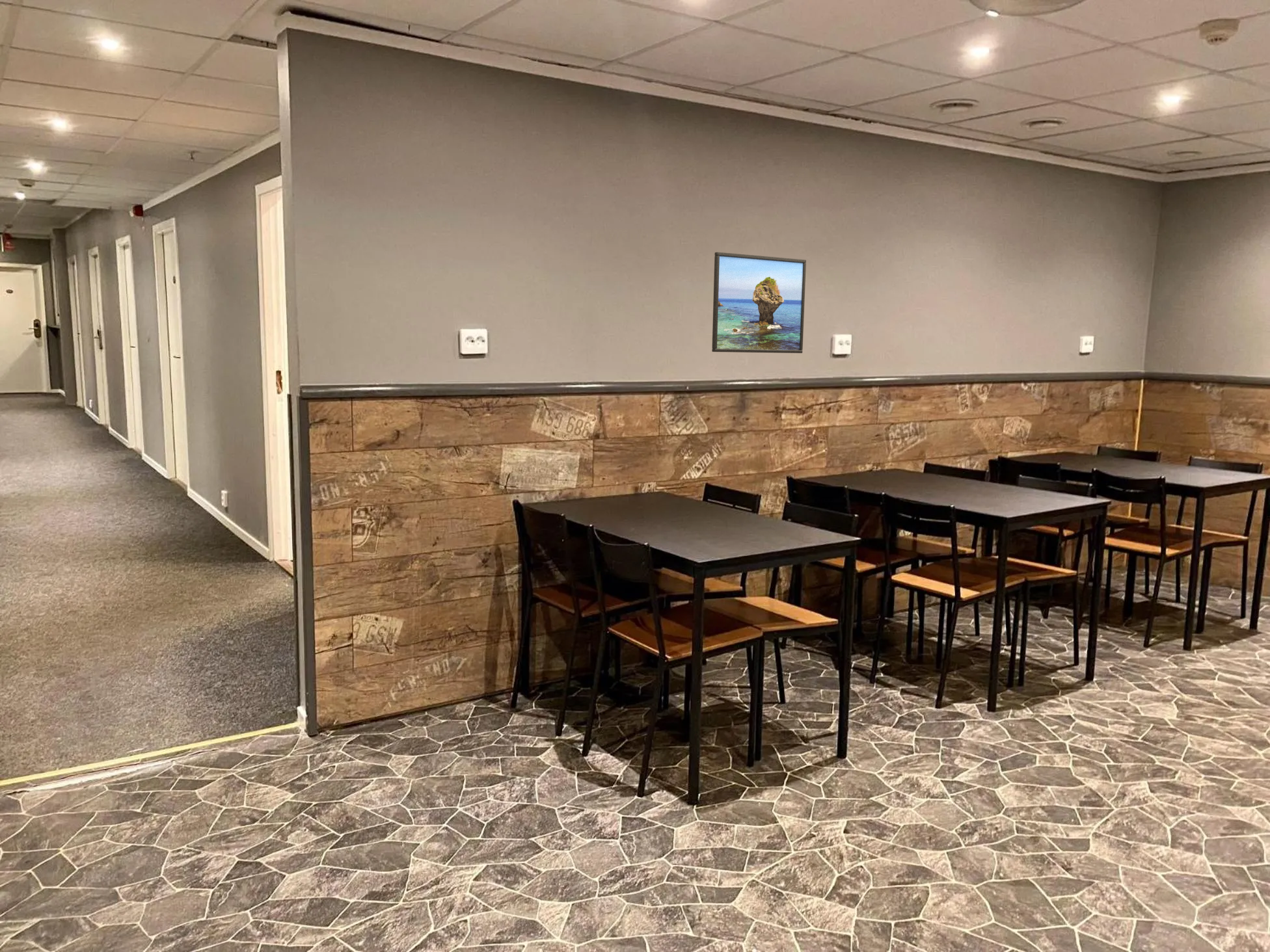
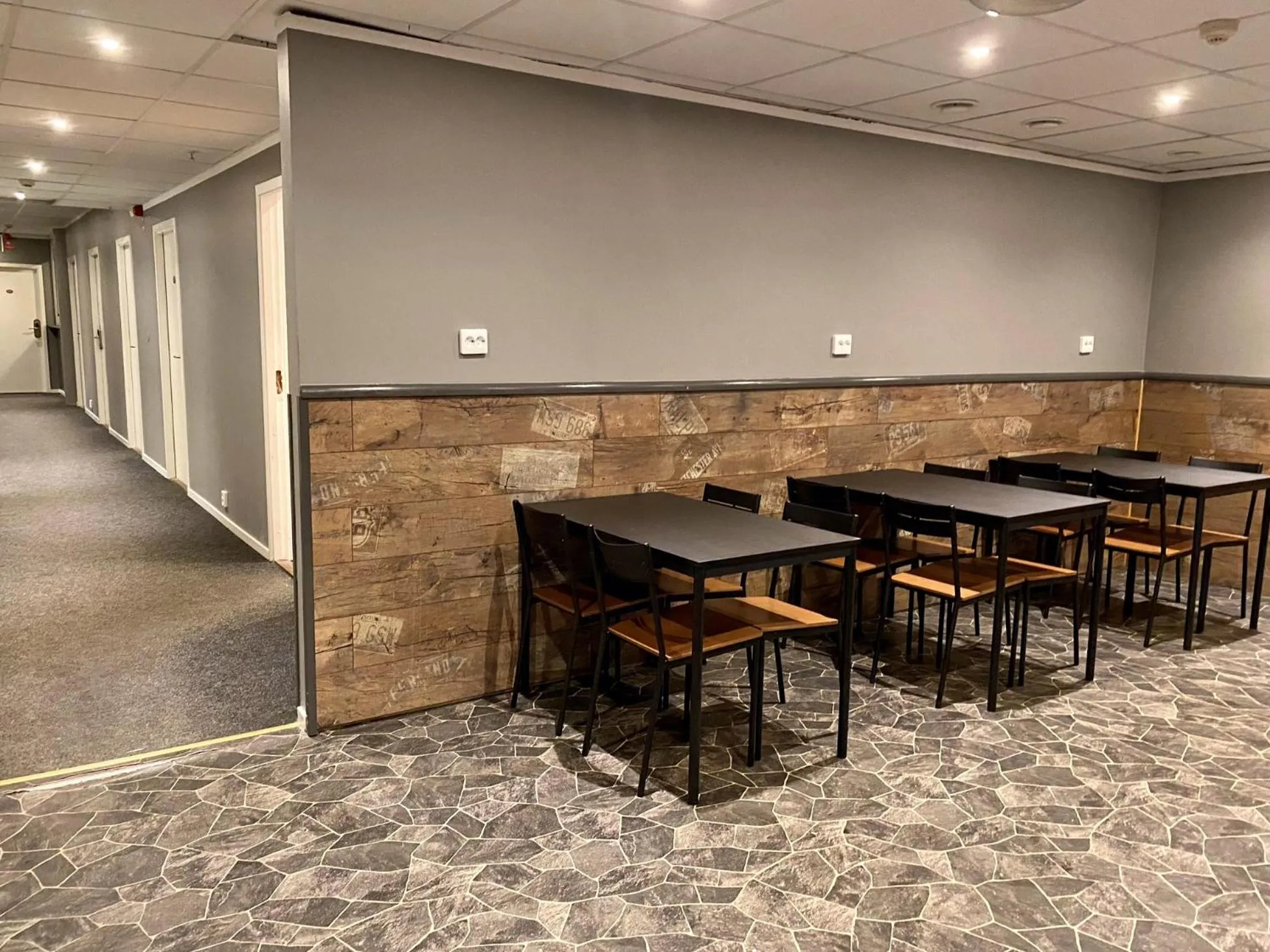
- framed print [711,252,807,354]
